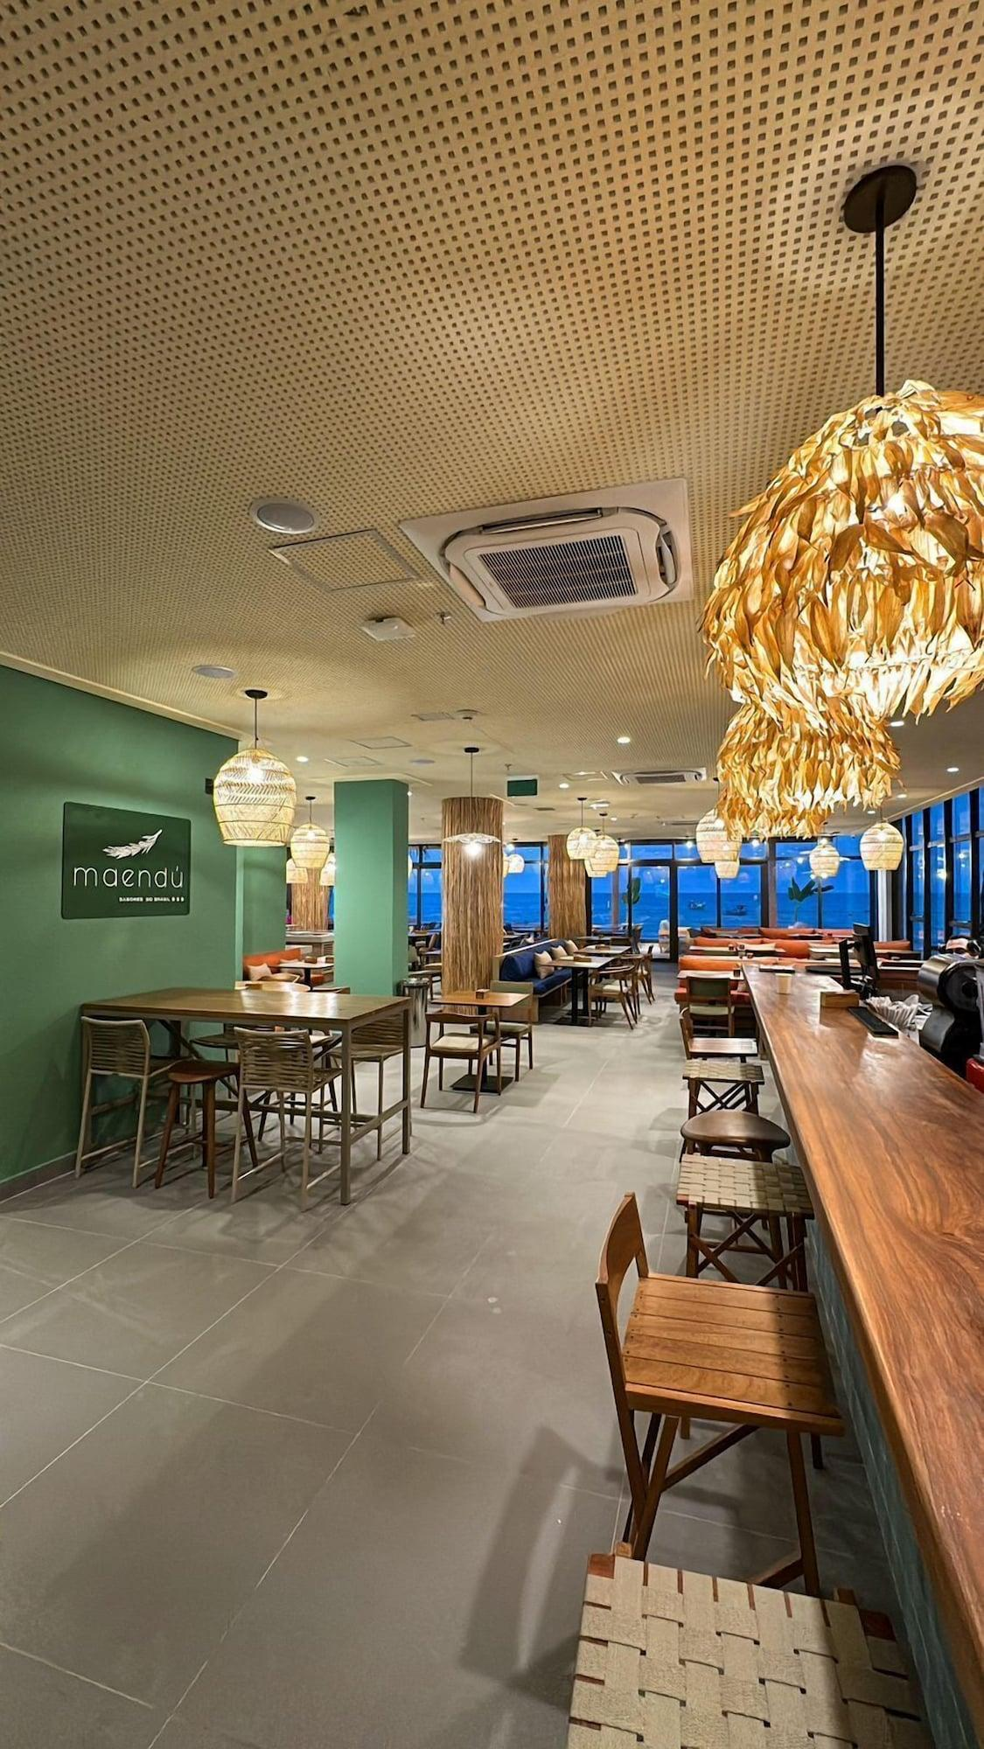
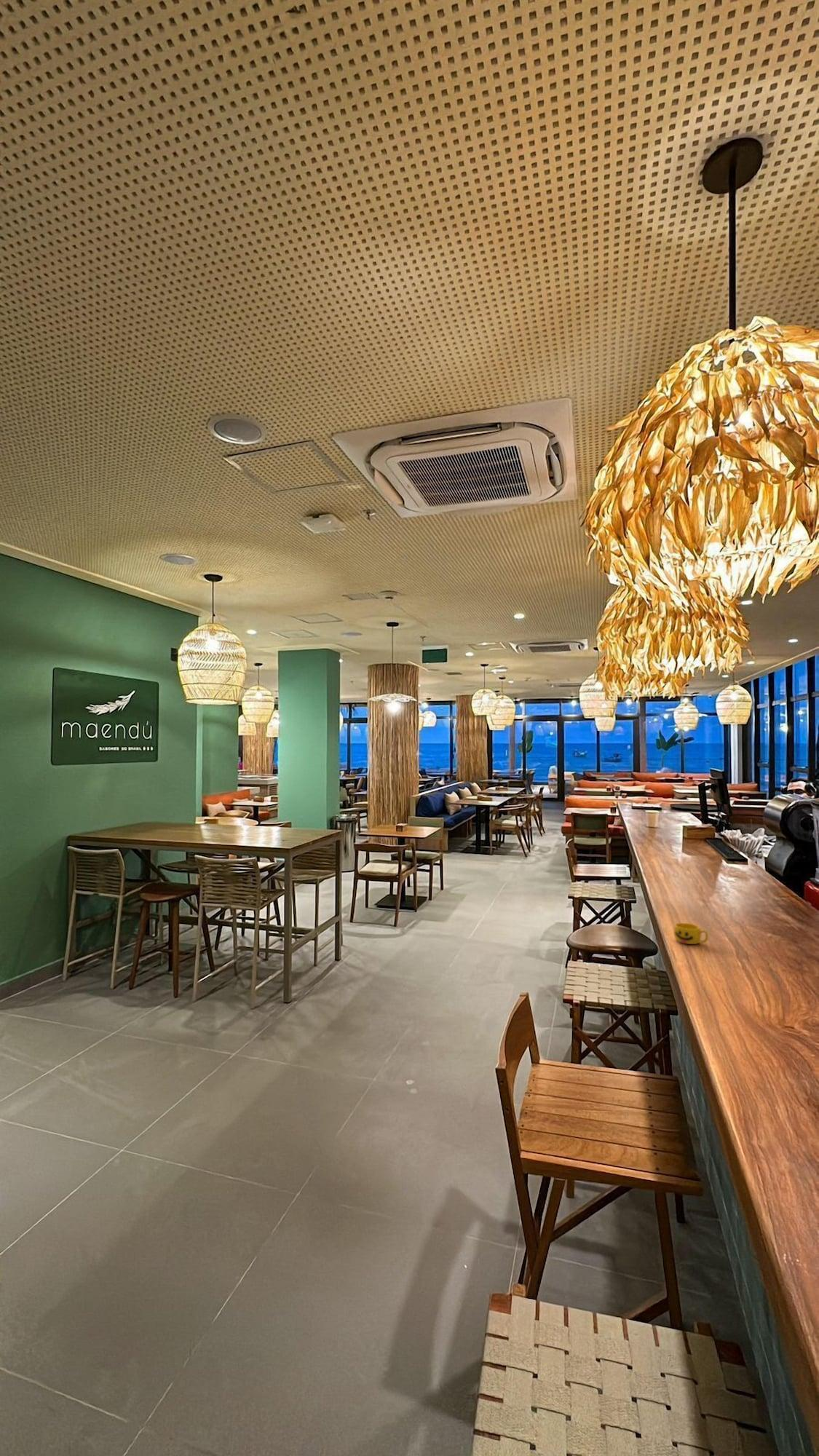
+ cup [673,922,709,945]
